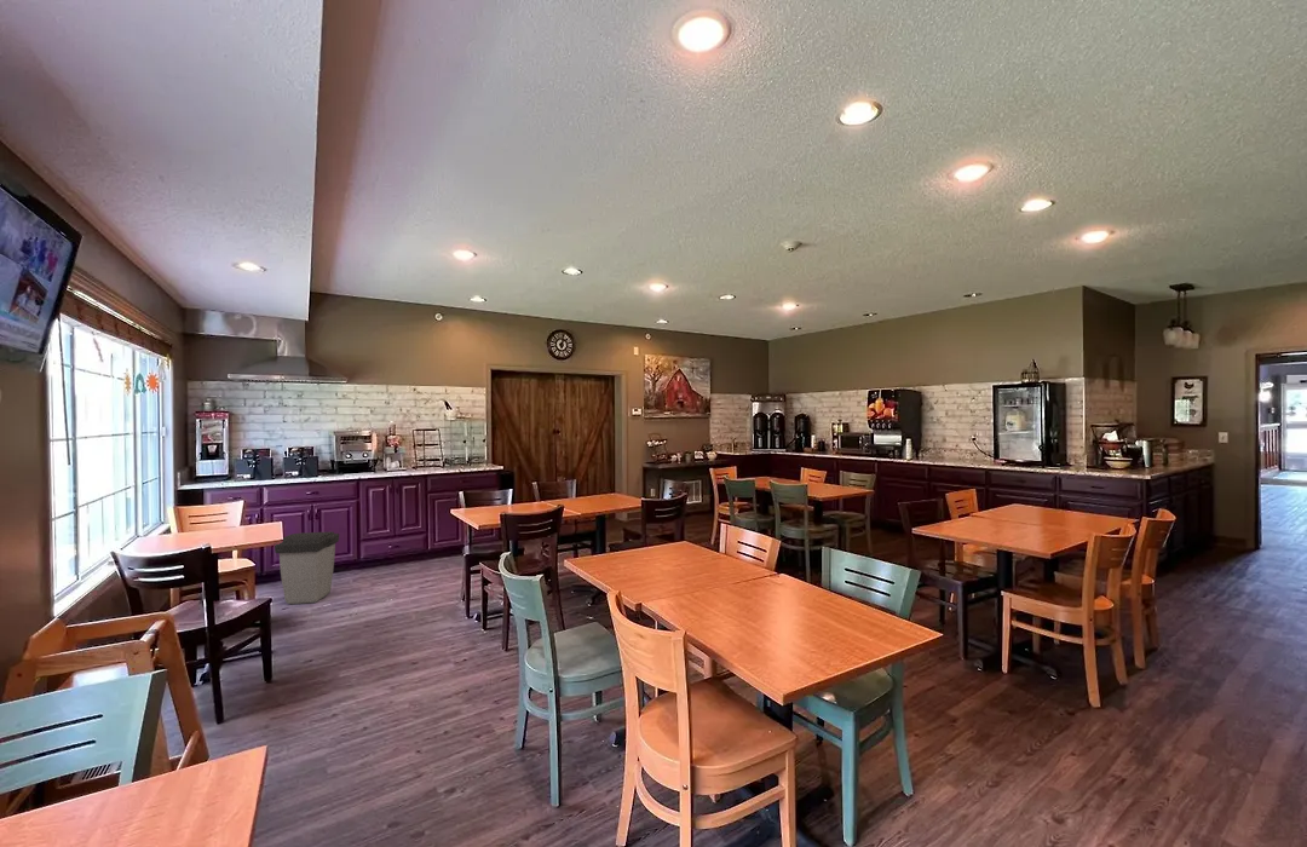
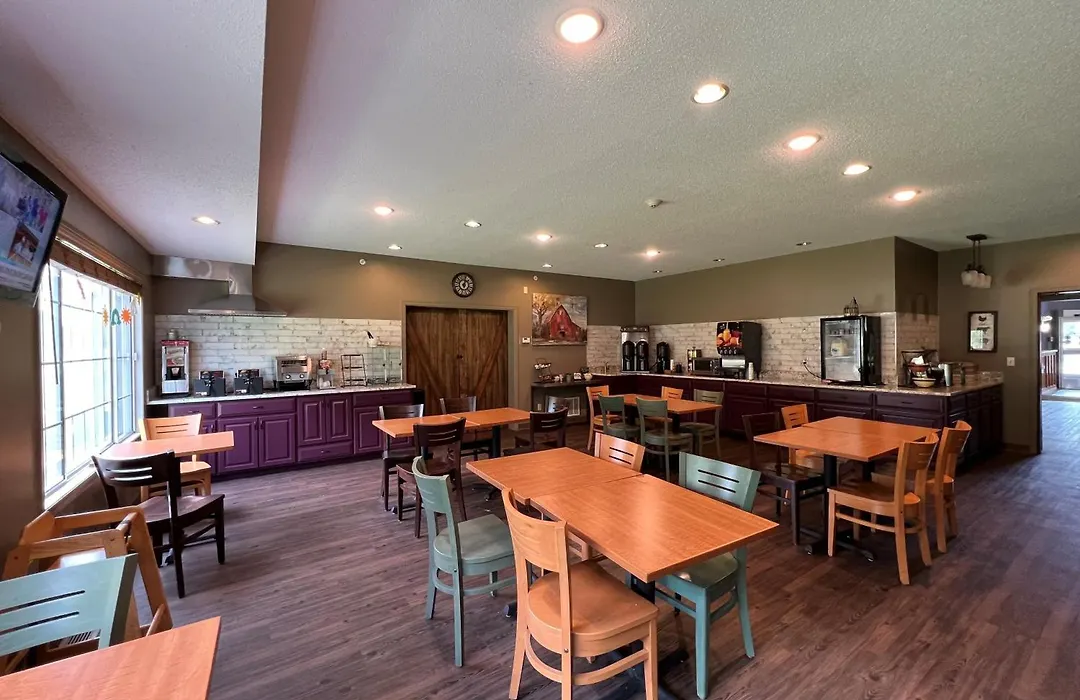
- trash can [274,531,340,605]
